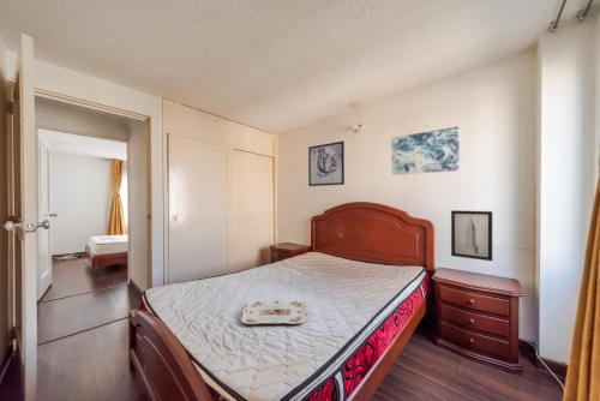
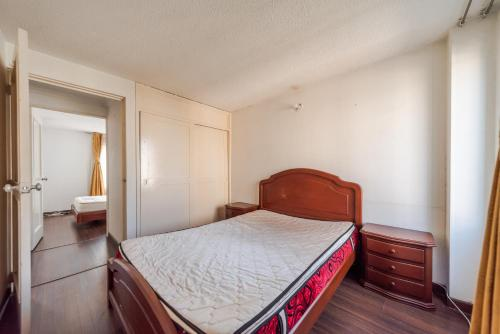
- wall art [450,209,493,262]
- wall art [307,140,346,187]
- serving tray [240,298,310,325]
- wall art [390,125,461,176]
